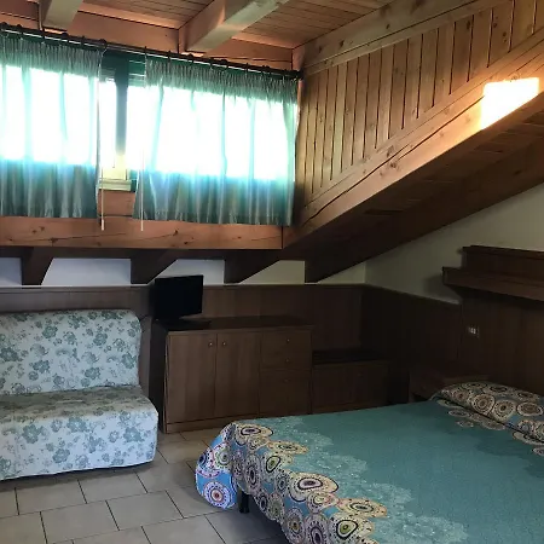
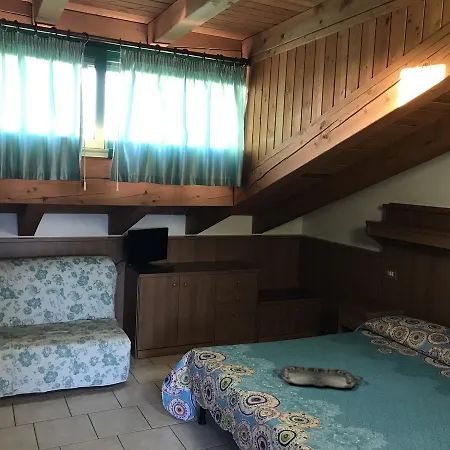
+ serving tray [272,365,364,389]
